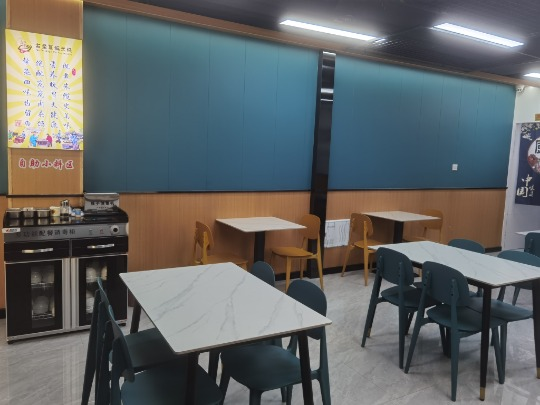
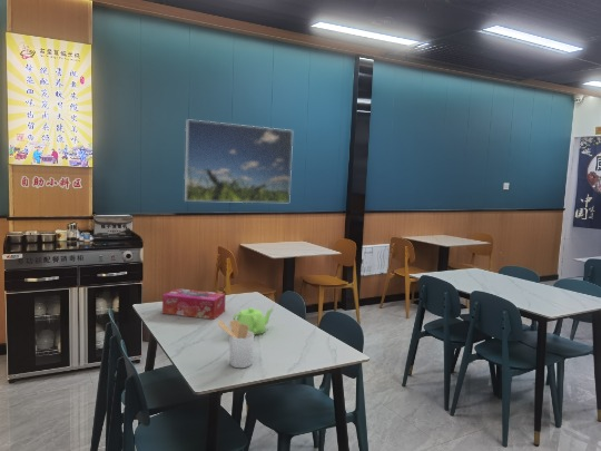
+ utensil holder [217,320,255,369]
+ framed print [184,118,294,204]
+ tissue box [161,287,227,321]
+ teapot [233,306,275,336]
